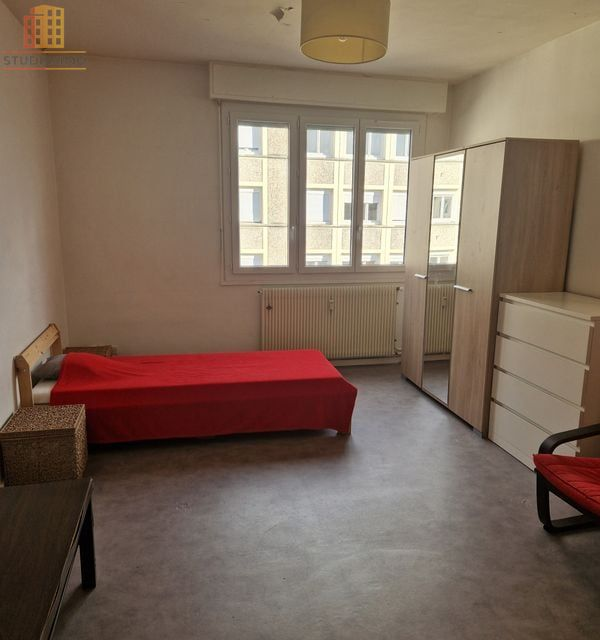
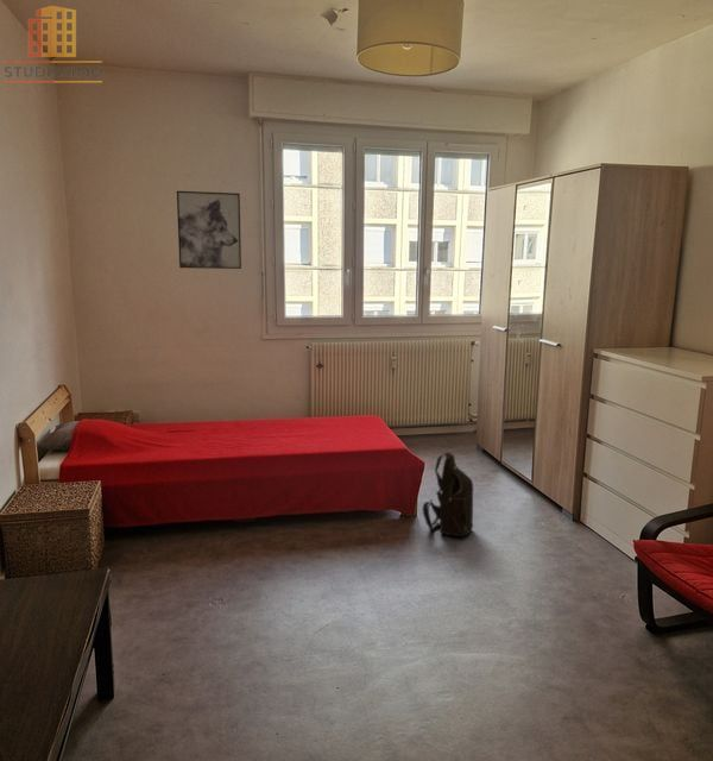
+ shoulder bag [422,451,474,537]
+ wall art [176,190,242,270]
